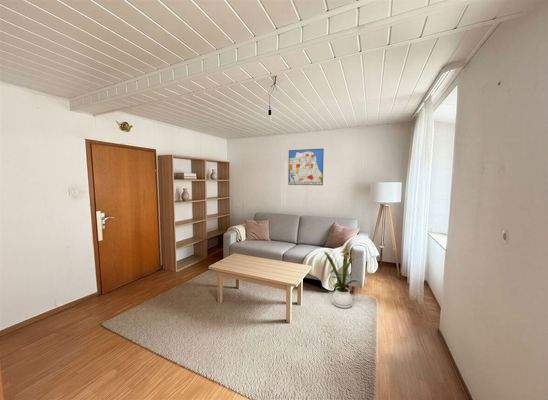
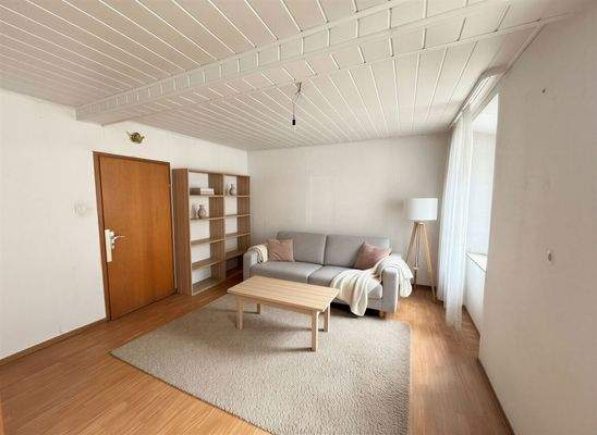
- house plant [322,244,359,309]
- wall art [287,148,325,186]
